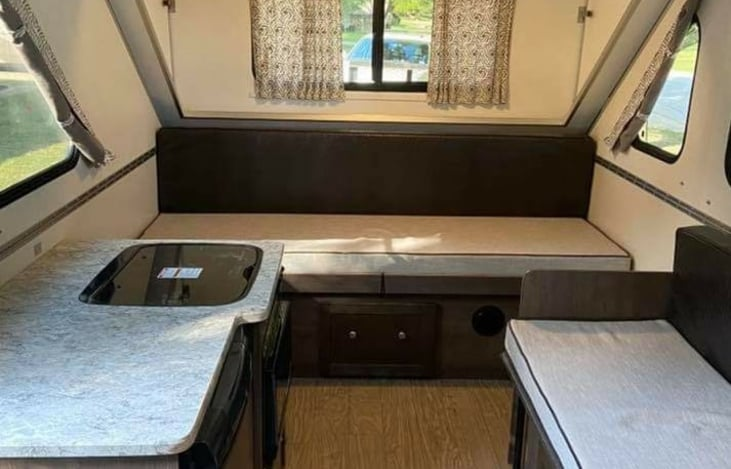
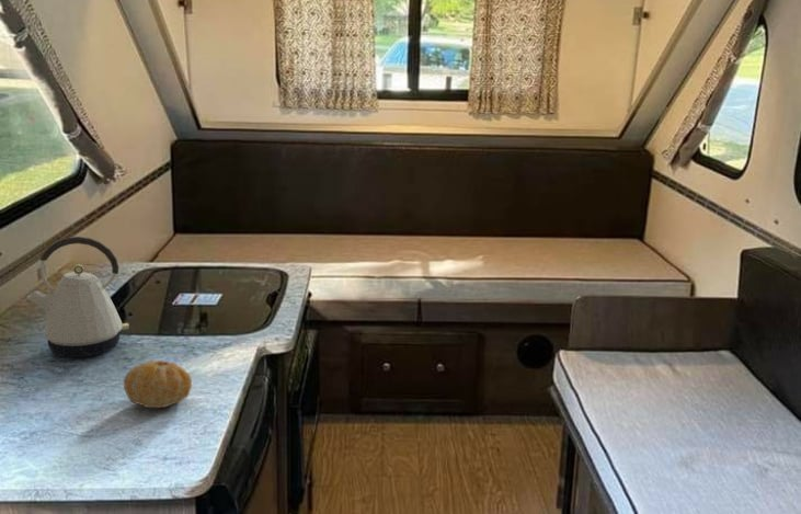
+ kettle [26,236,130,358]
+ fruit [123,359,193,409]
